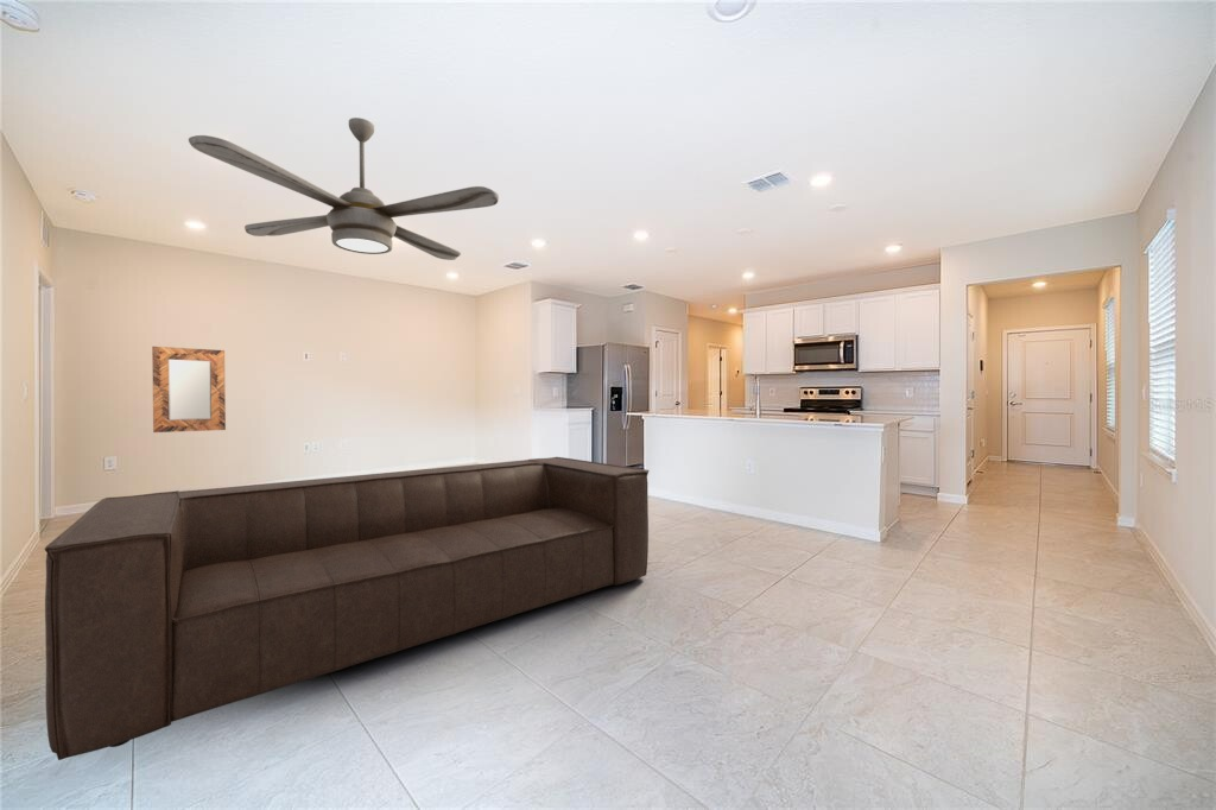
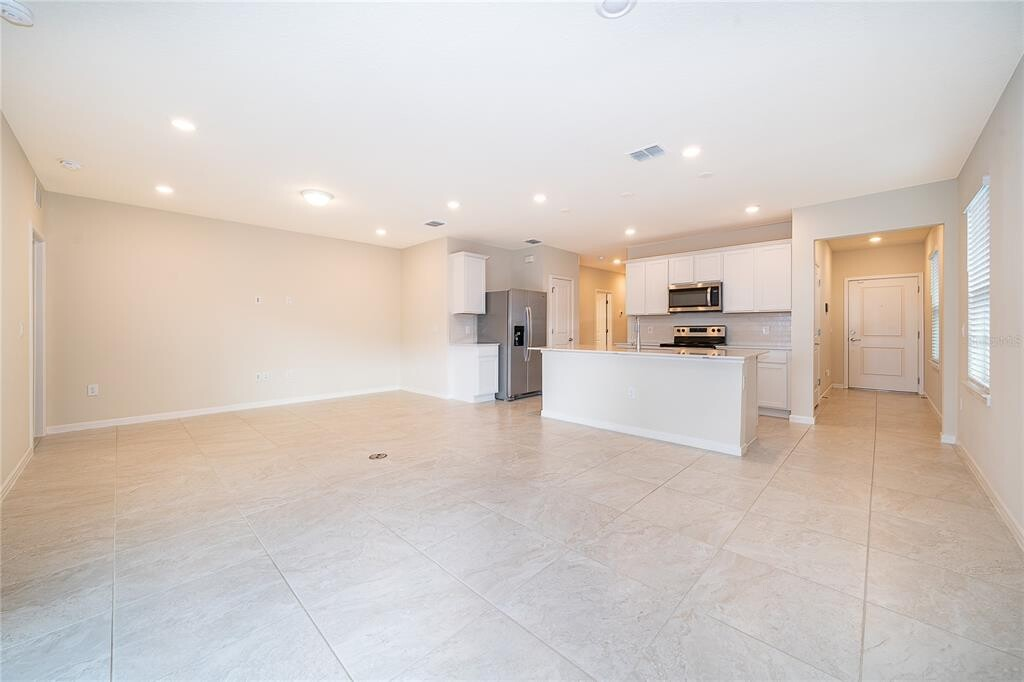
- sofa [44,456,650,761]
- home mirror [151,346,227,434]
- ceiling fan [188,116,500,261]
